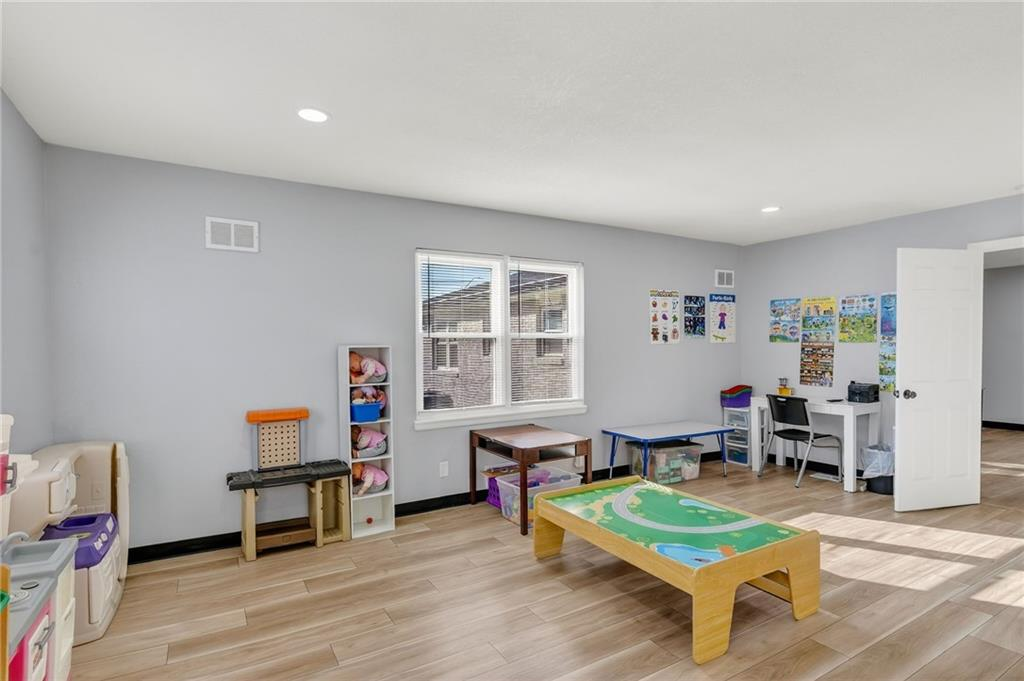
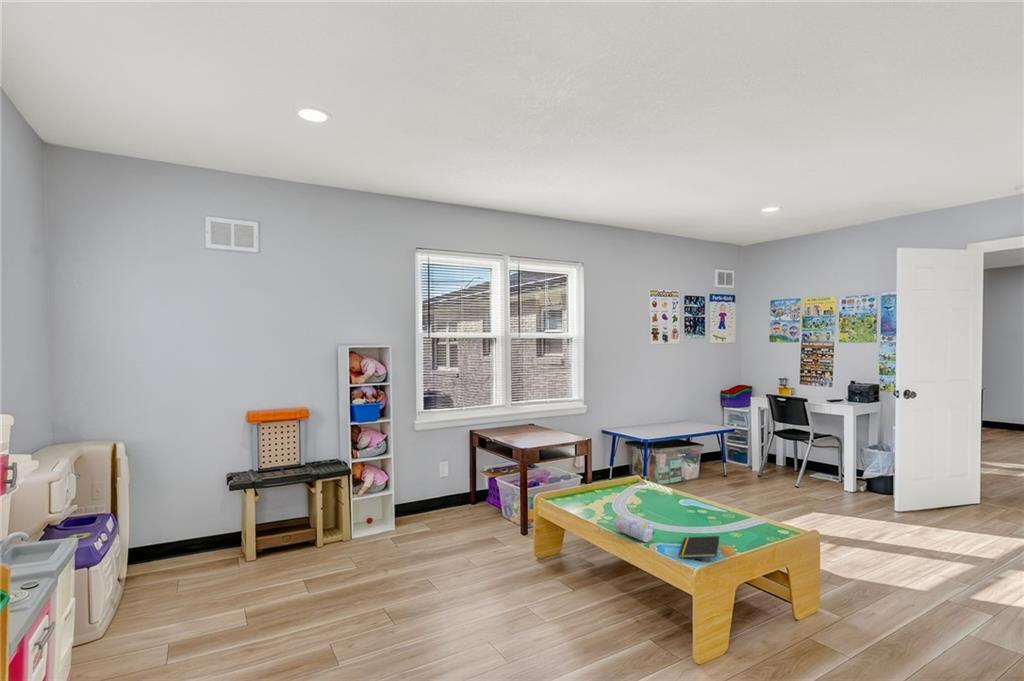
+ notepad [678,535,720,559]
+ pencil case [613,512,655,543]
